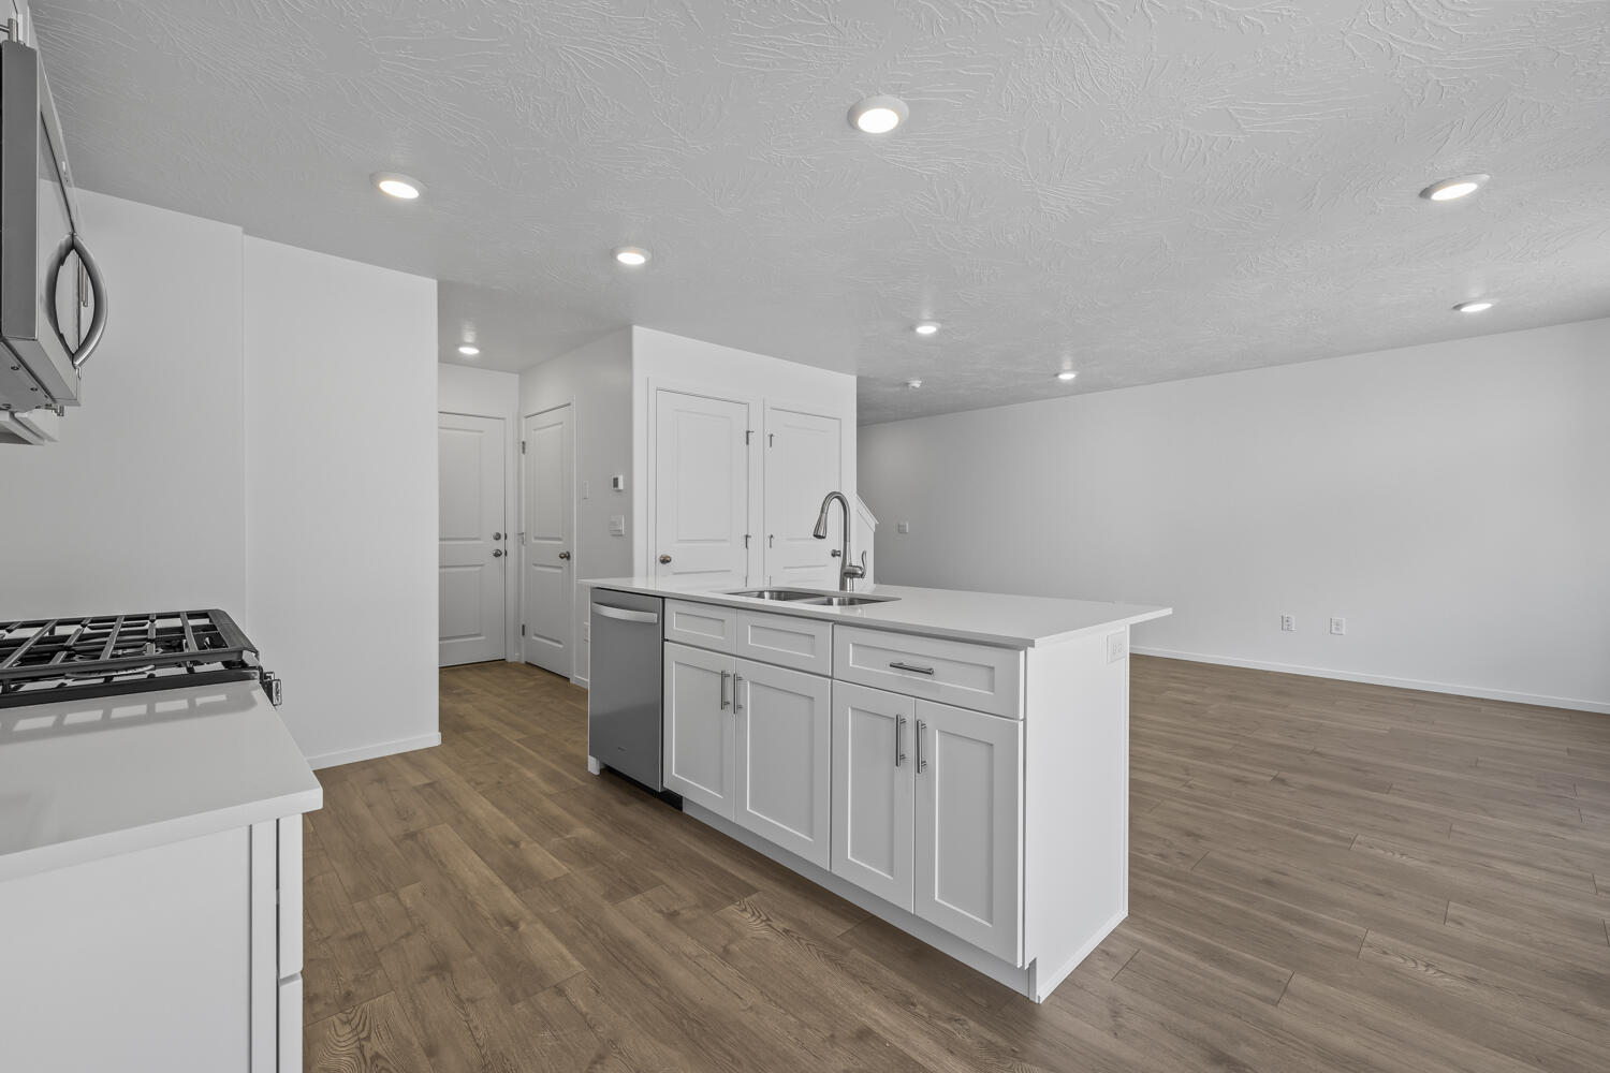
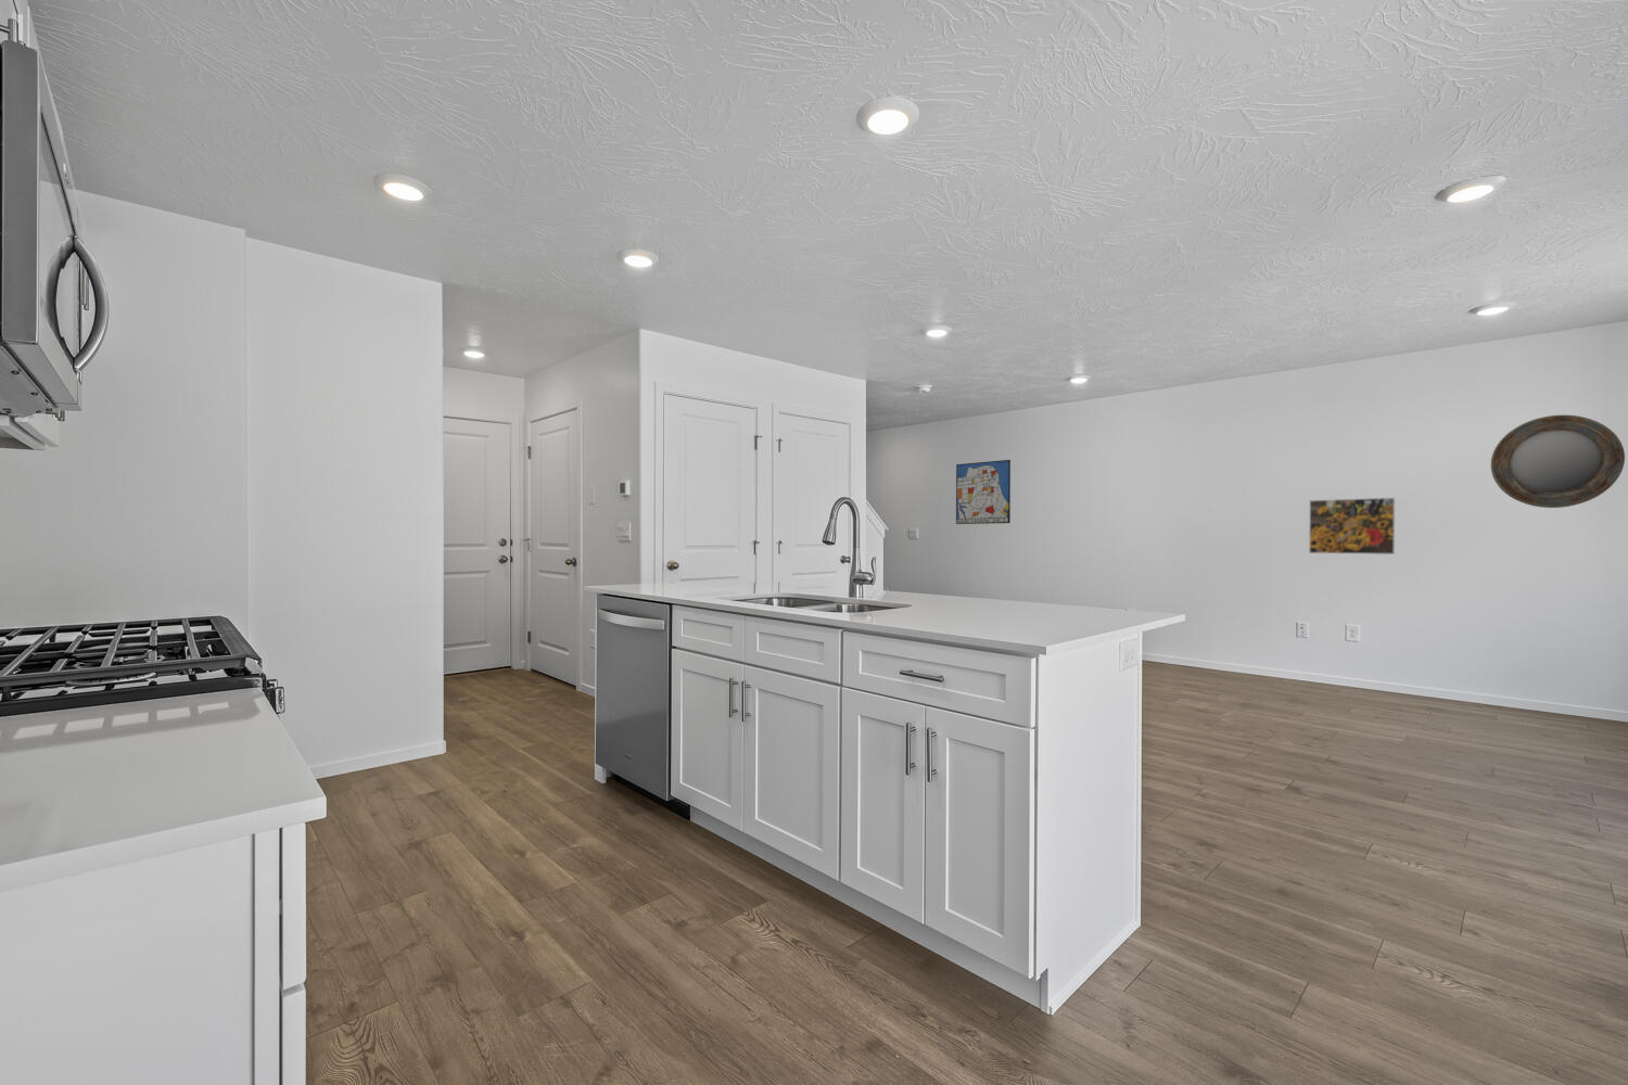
+ home mirror [1490,414,1626,509]
+ wall art [955,459,1011,526]
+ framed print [1308,496,1395,556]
